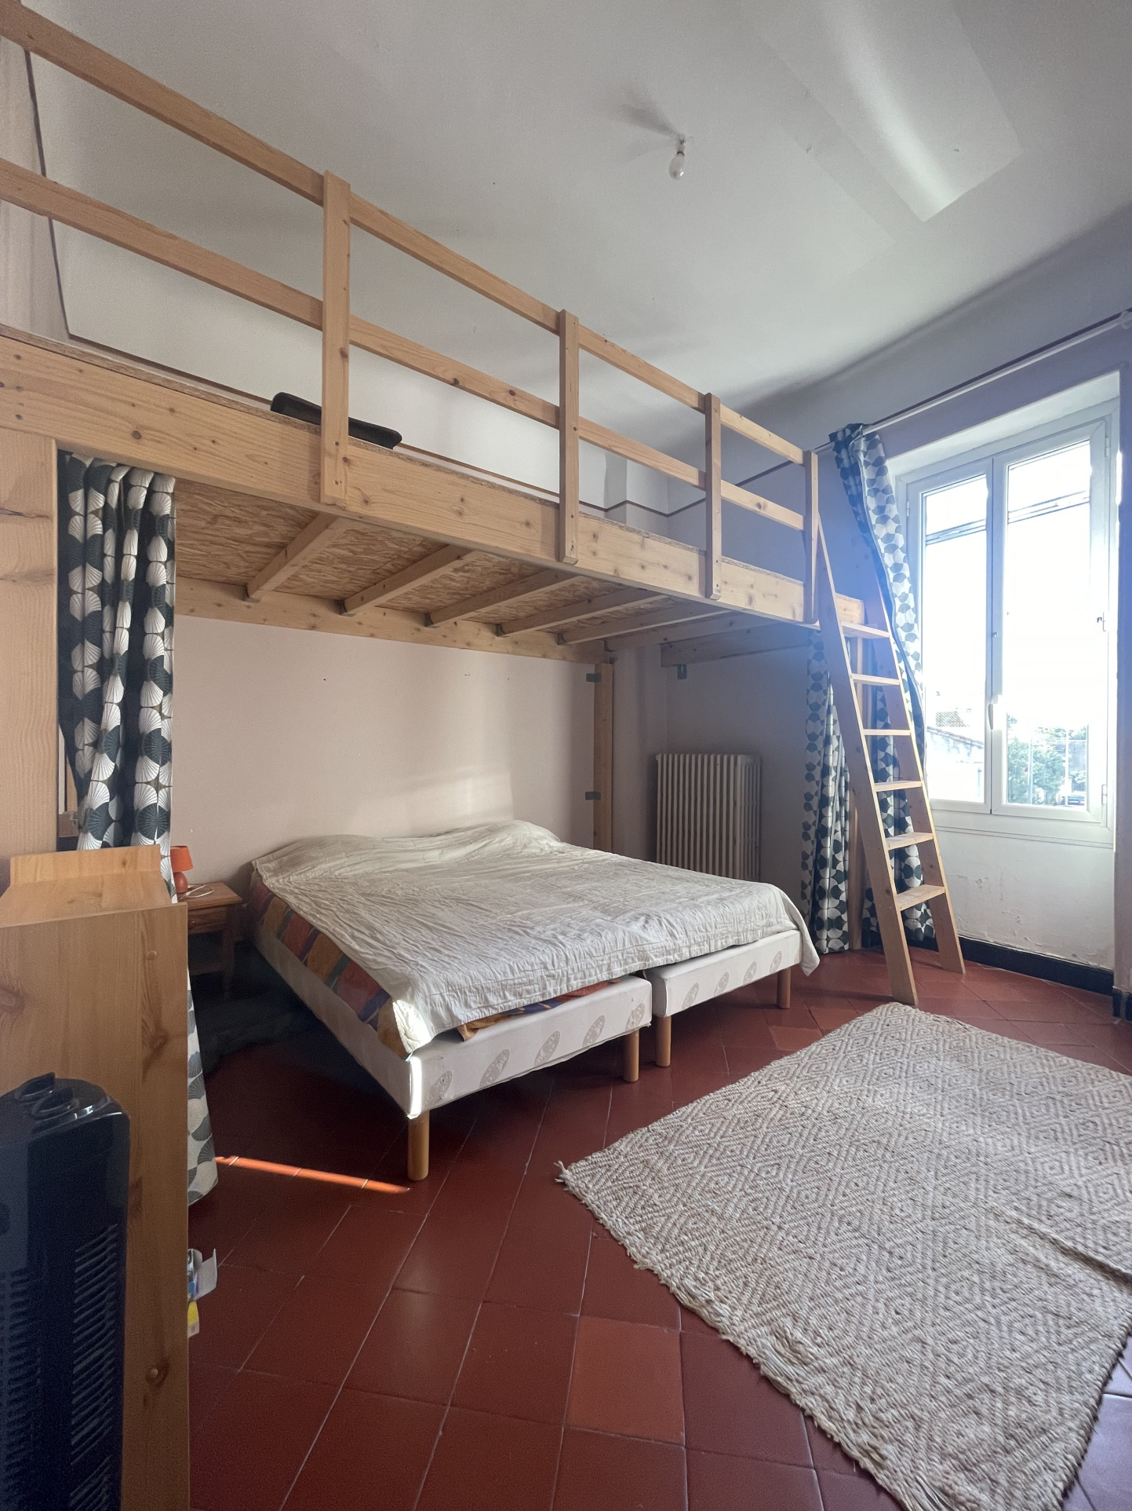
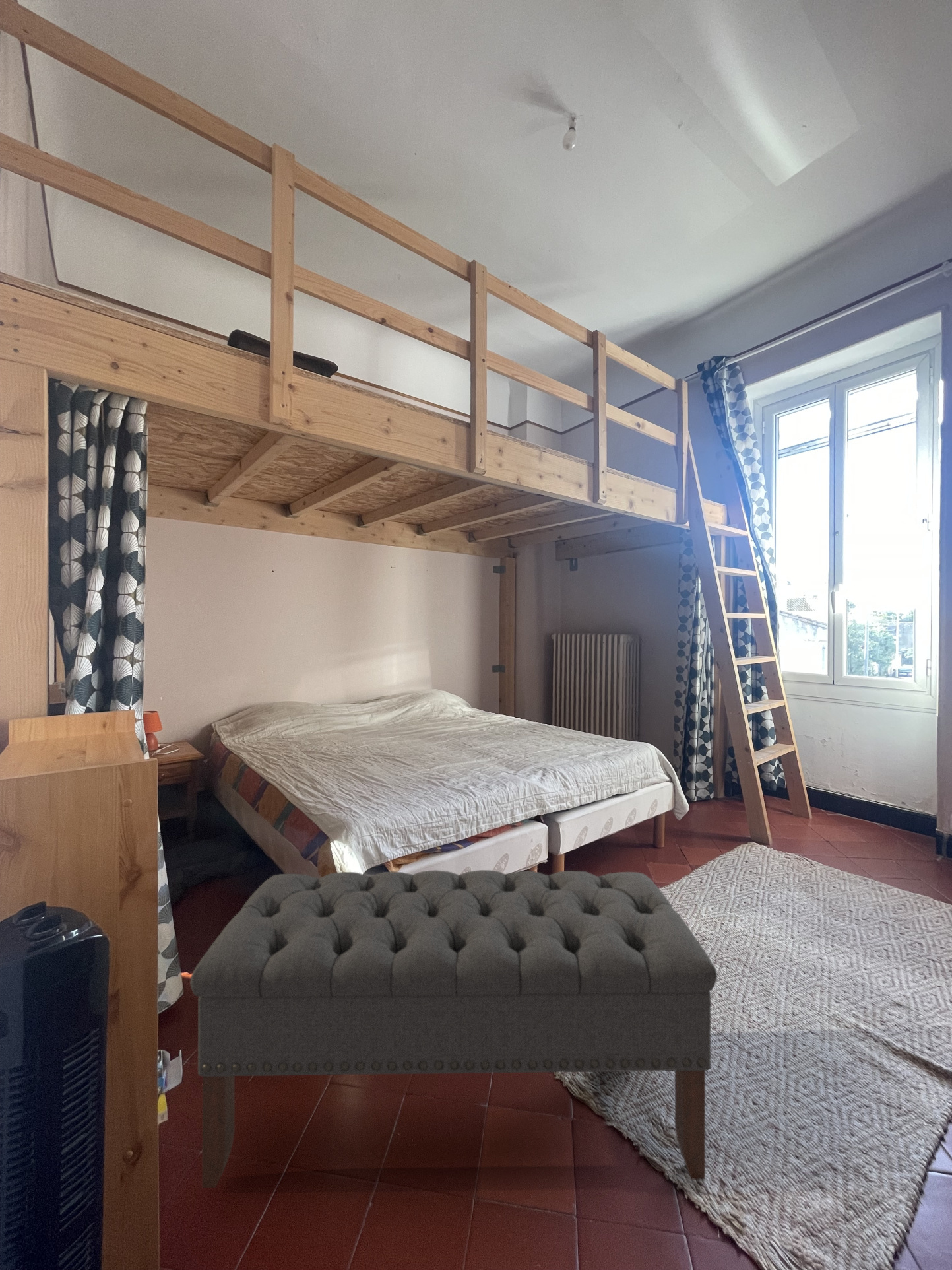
+ bench [190,869,718,1189]
